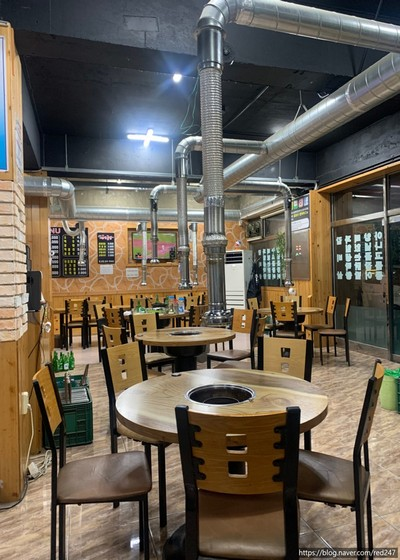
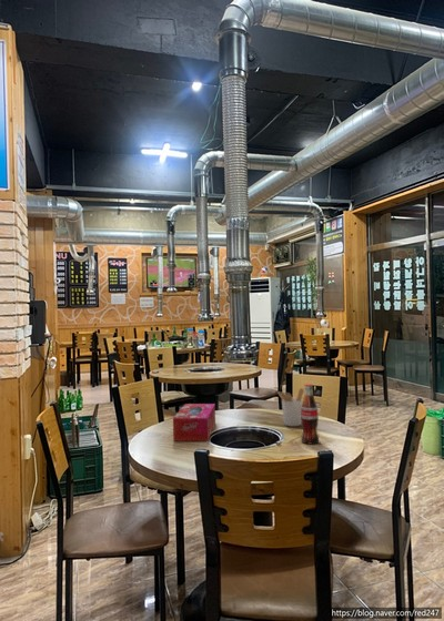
+ pop [301,383,320,445]
+ utensil holder [276,387,305,427]
+ tissue box [172,403,216,442]
